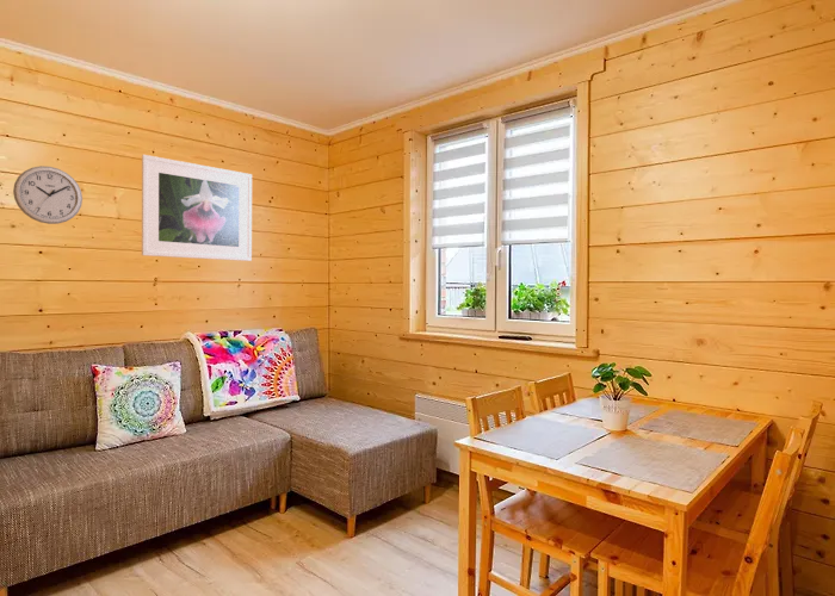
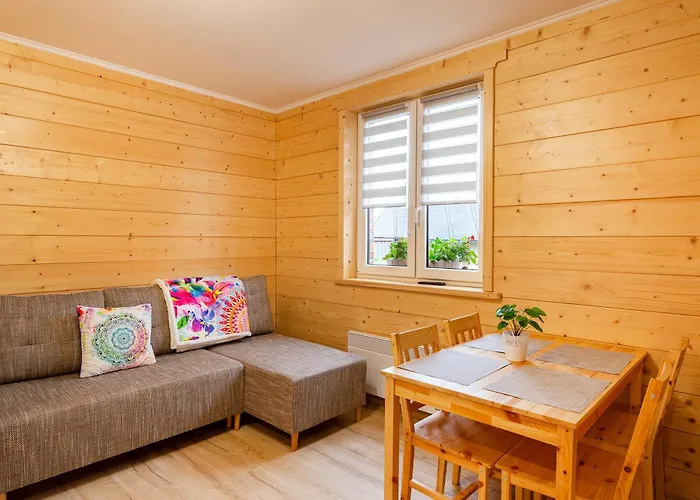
- wall clock [12,164,84,225]
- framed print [141,154,253,262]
